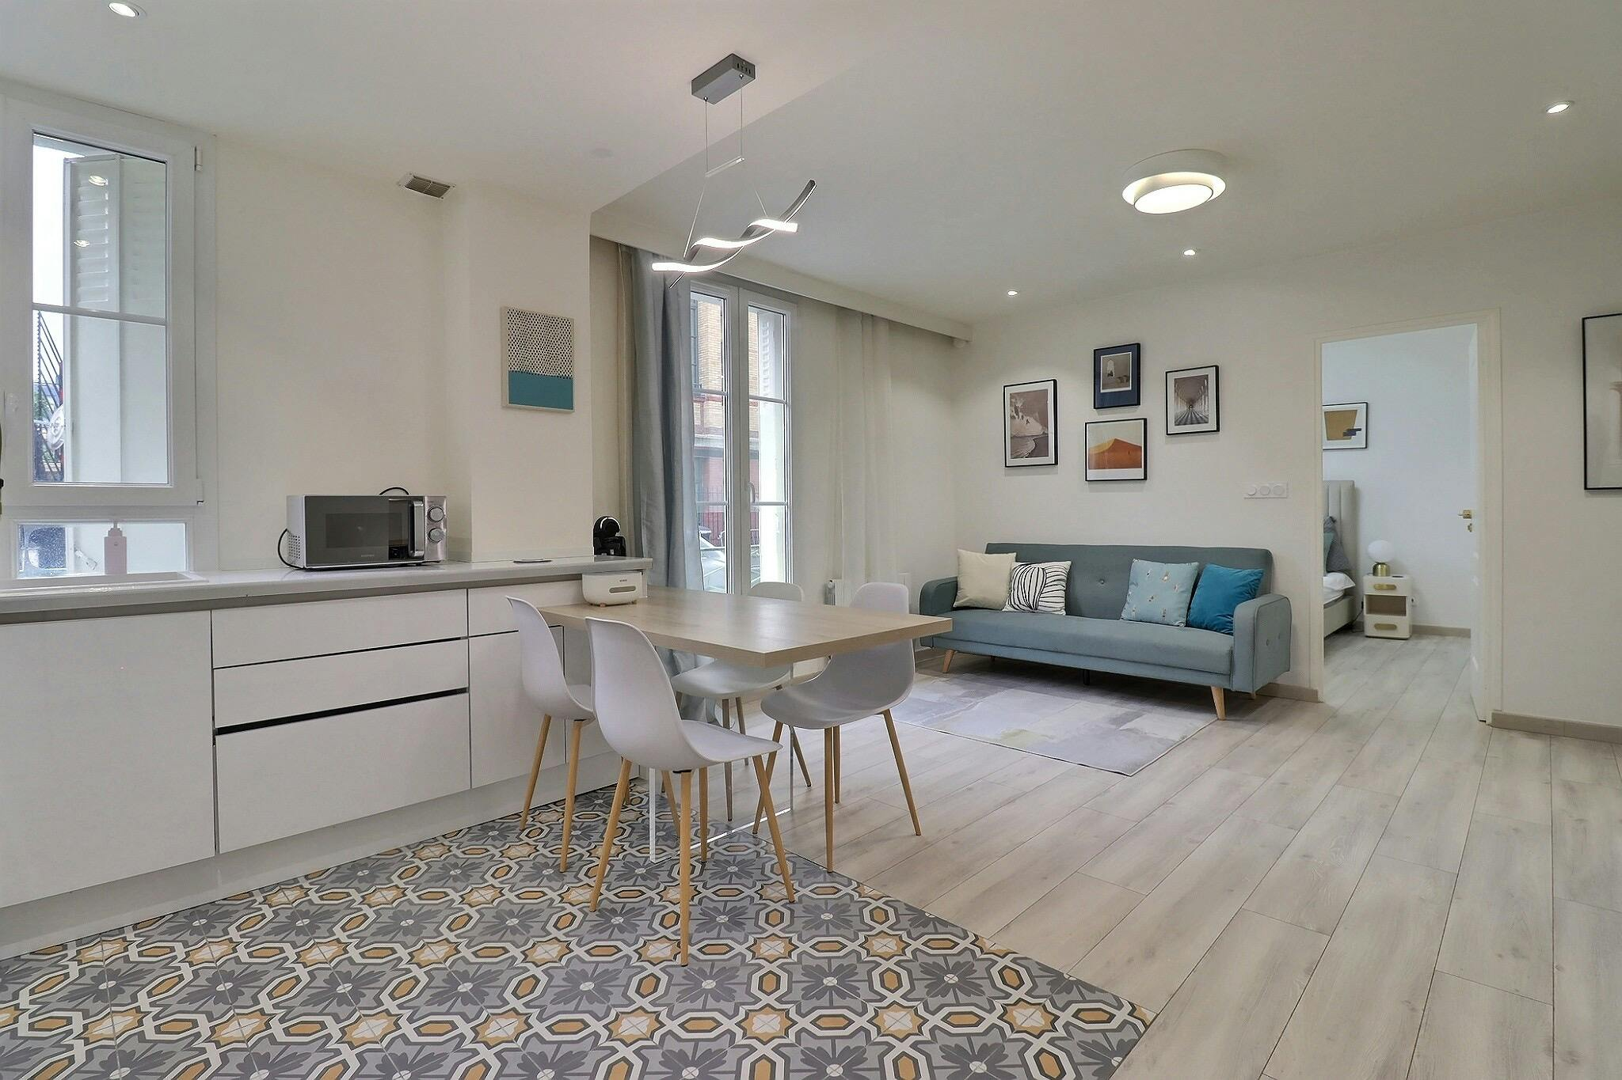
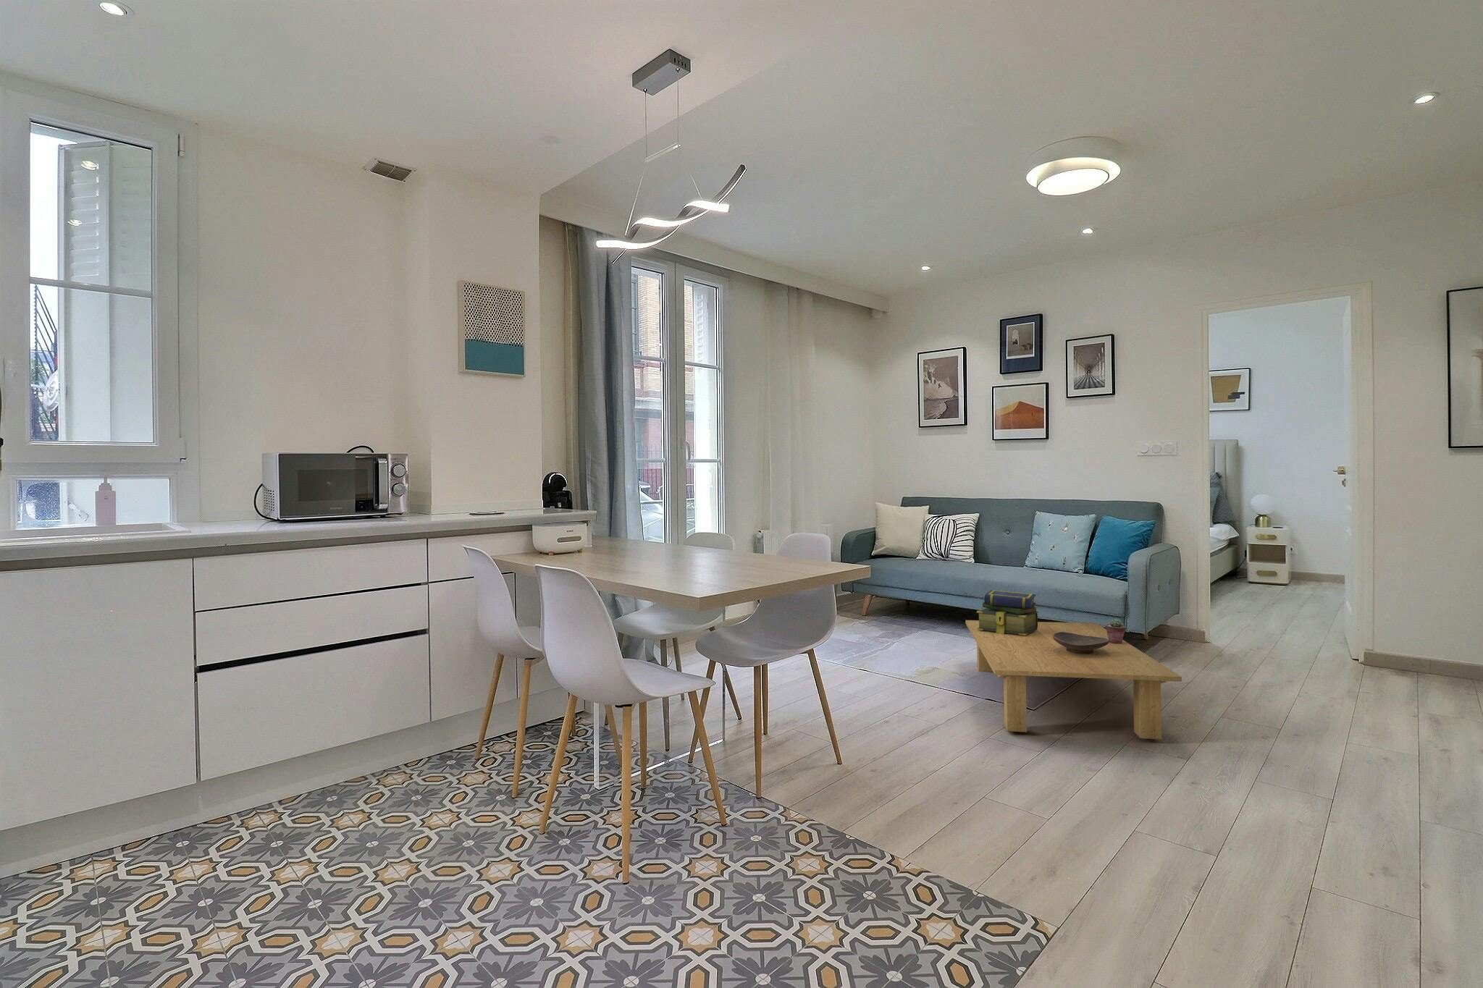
+ stack of books [976,589,1040,635]
+ potted succulent [1105,619,1127,644]
+ coffee table [965,620,1182,740]
+ decorative bowl [1053,632,1109,654]
